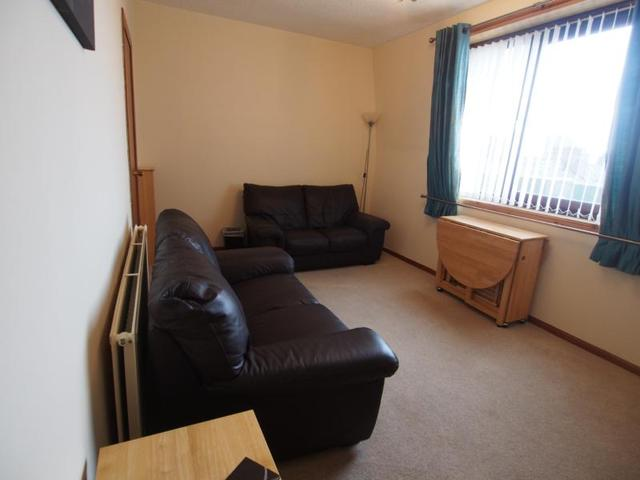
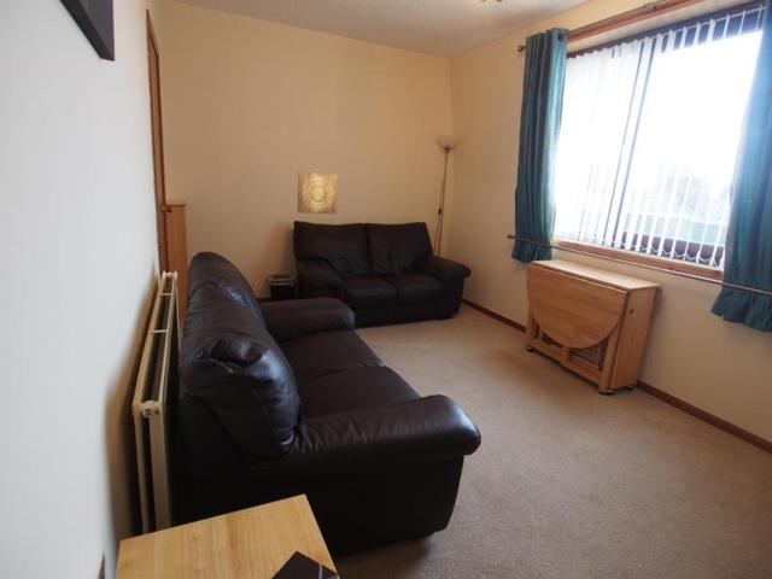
+ wall art [297,170,339,216]
